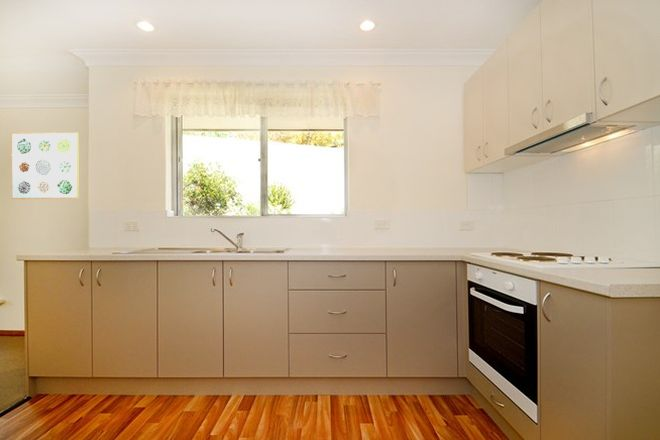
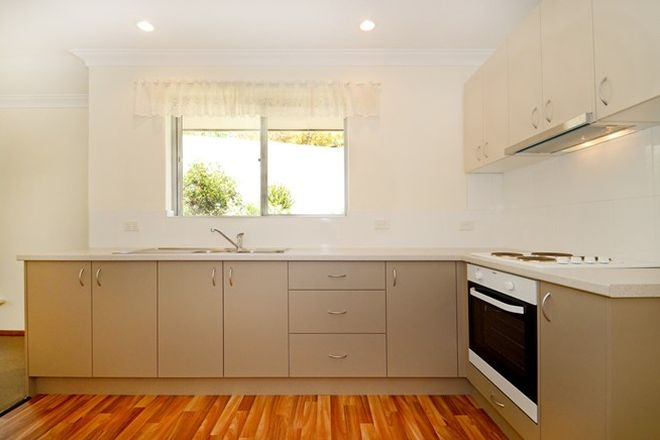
- wall art [10,131,80,200]
